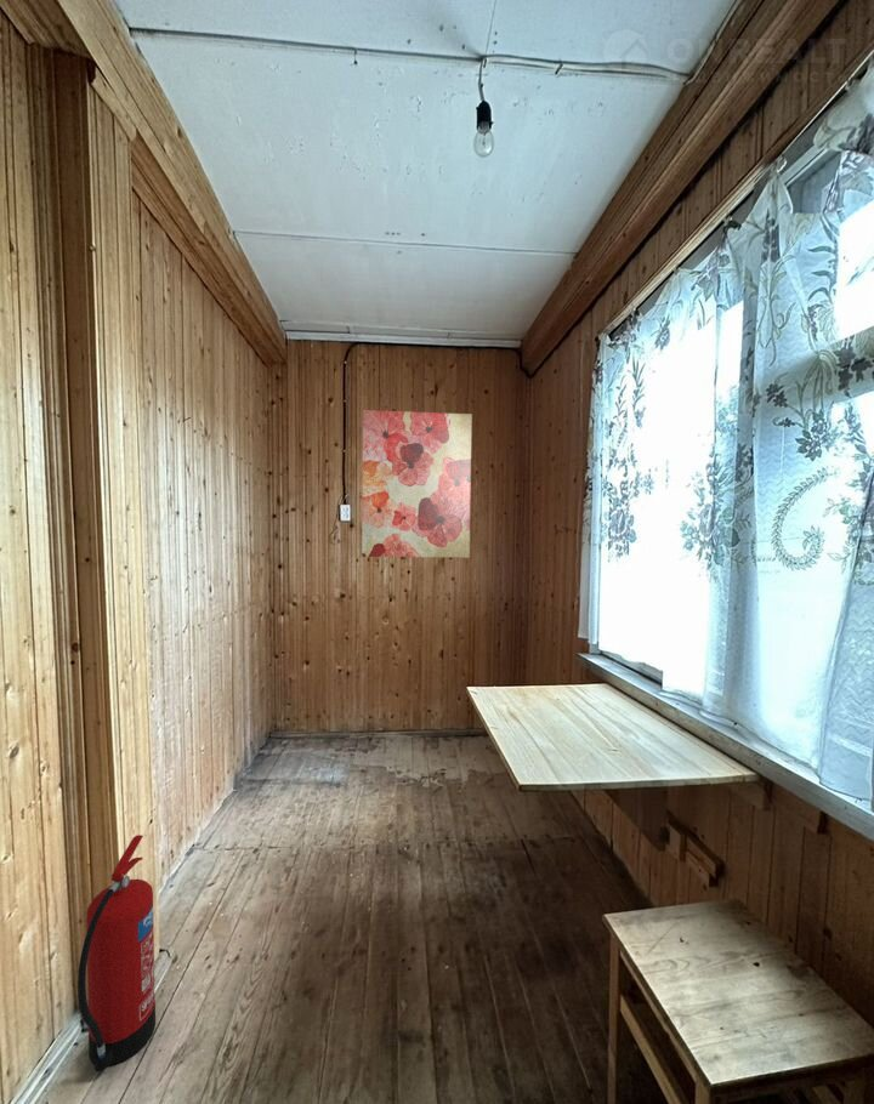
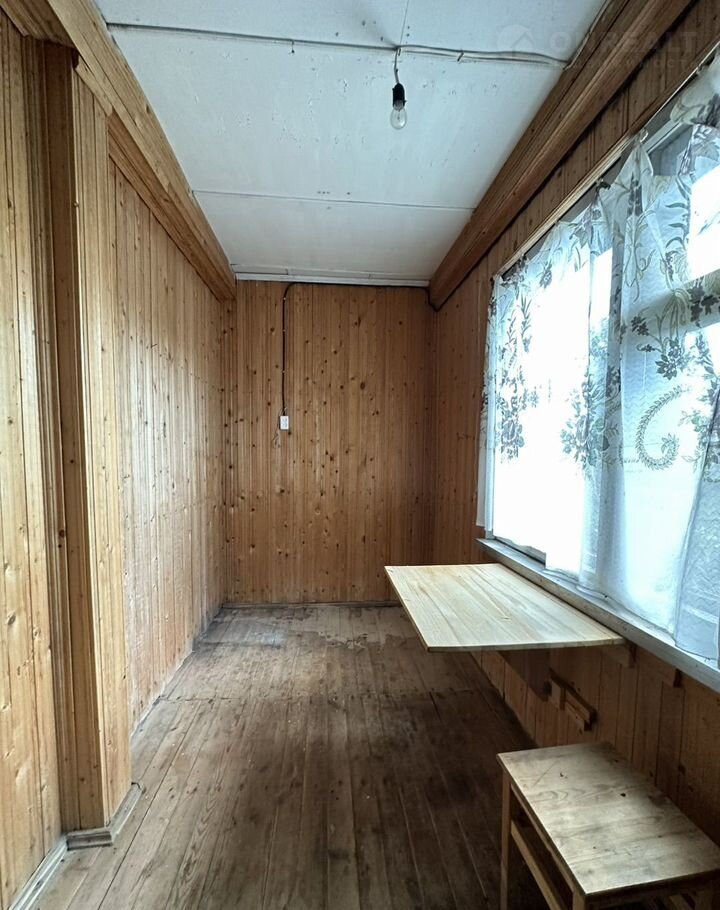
- wall art [361,409,473,559]
- fire extinguisher [76,833,157,1074]
